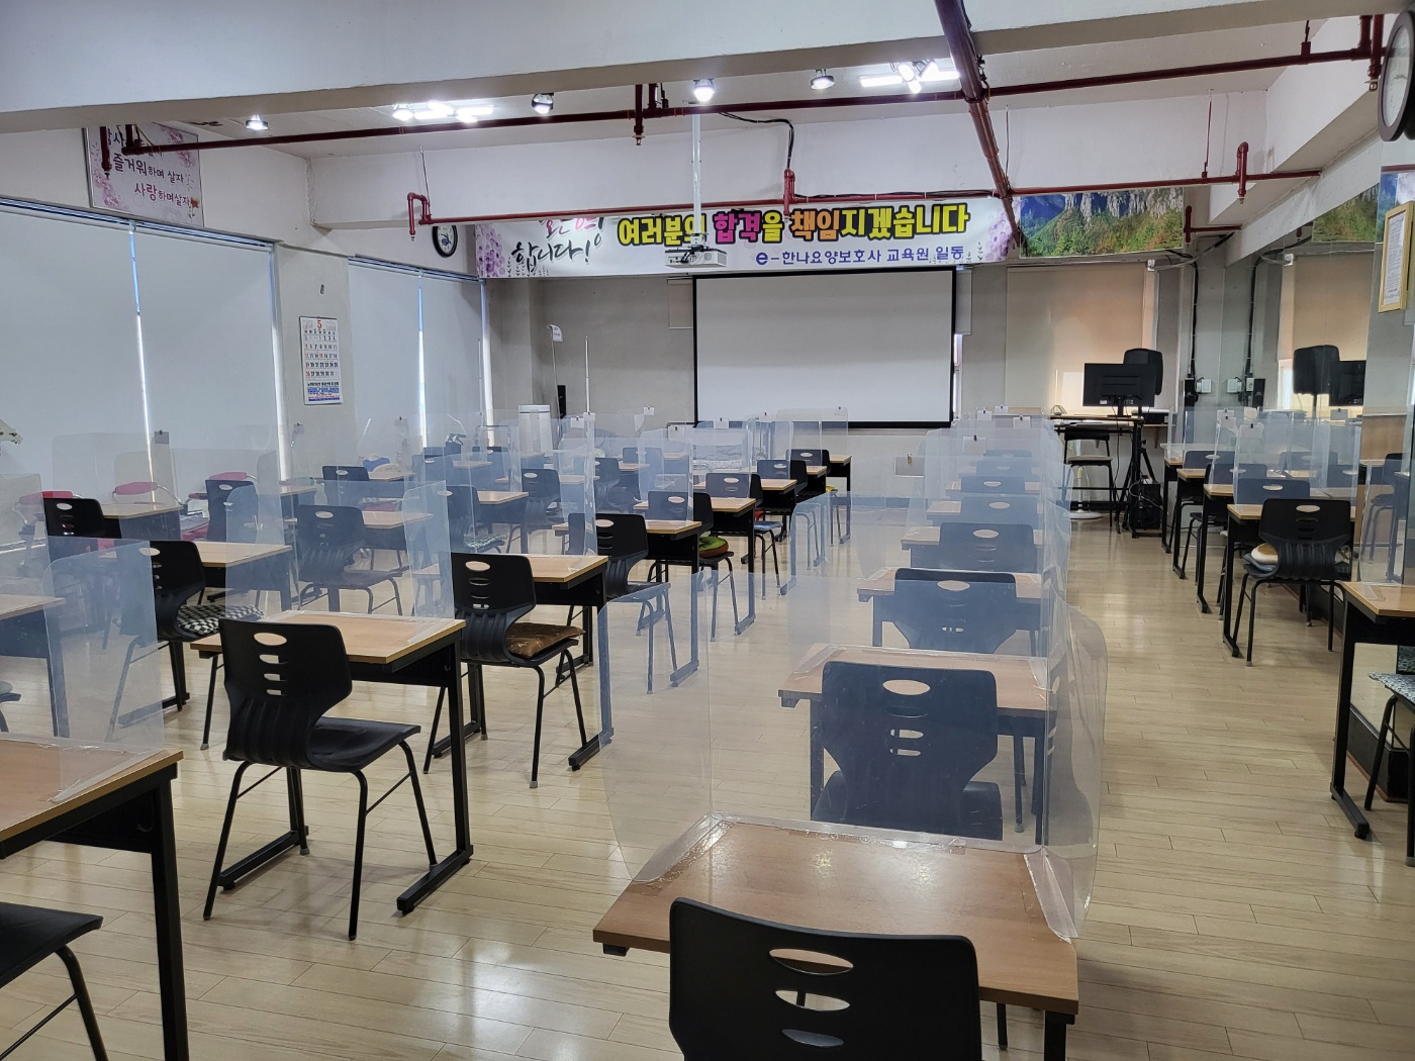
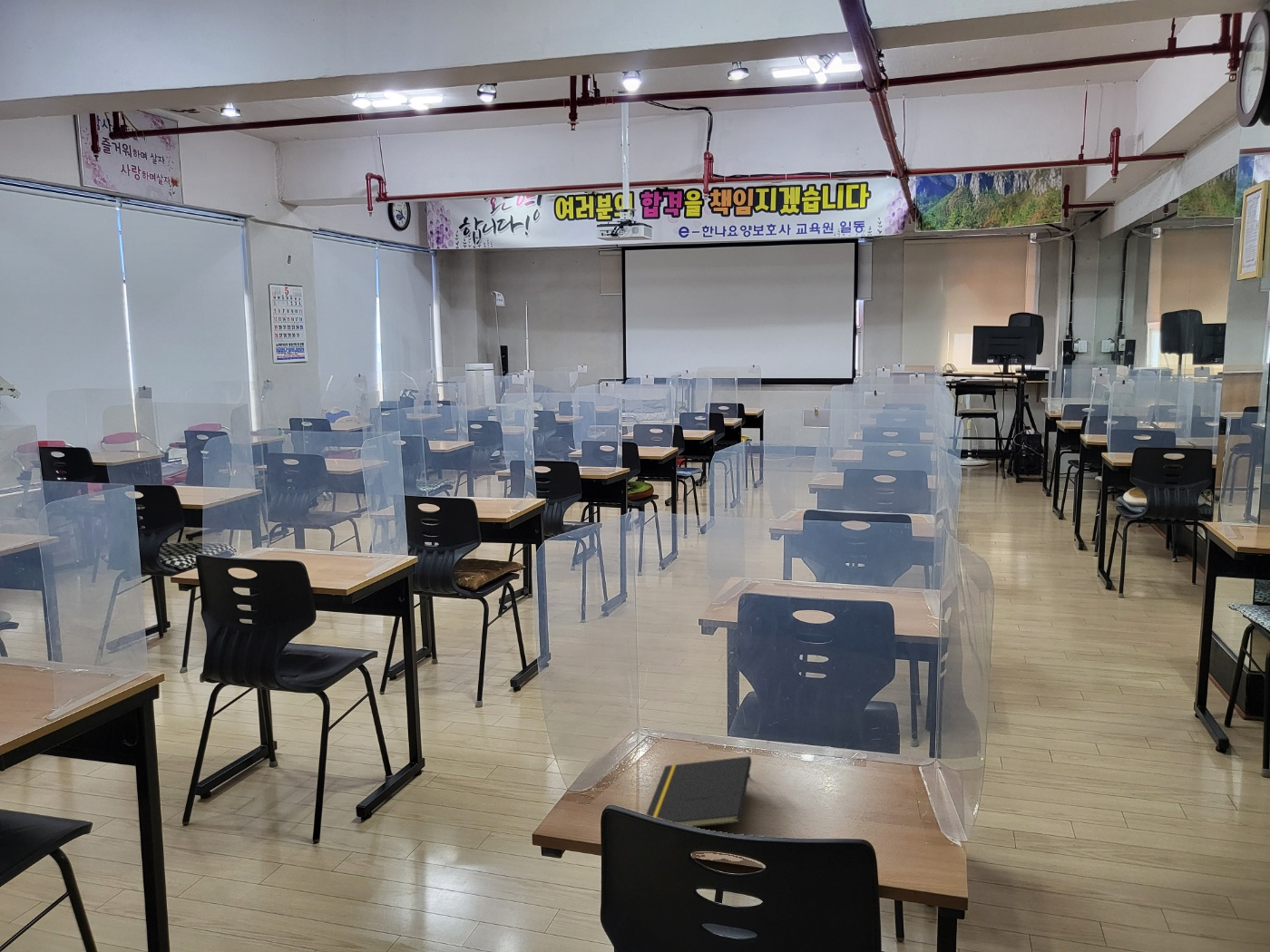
+ notepad [645,755,752,828]
